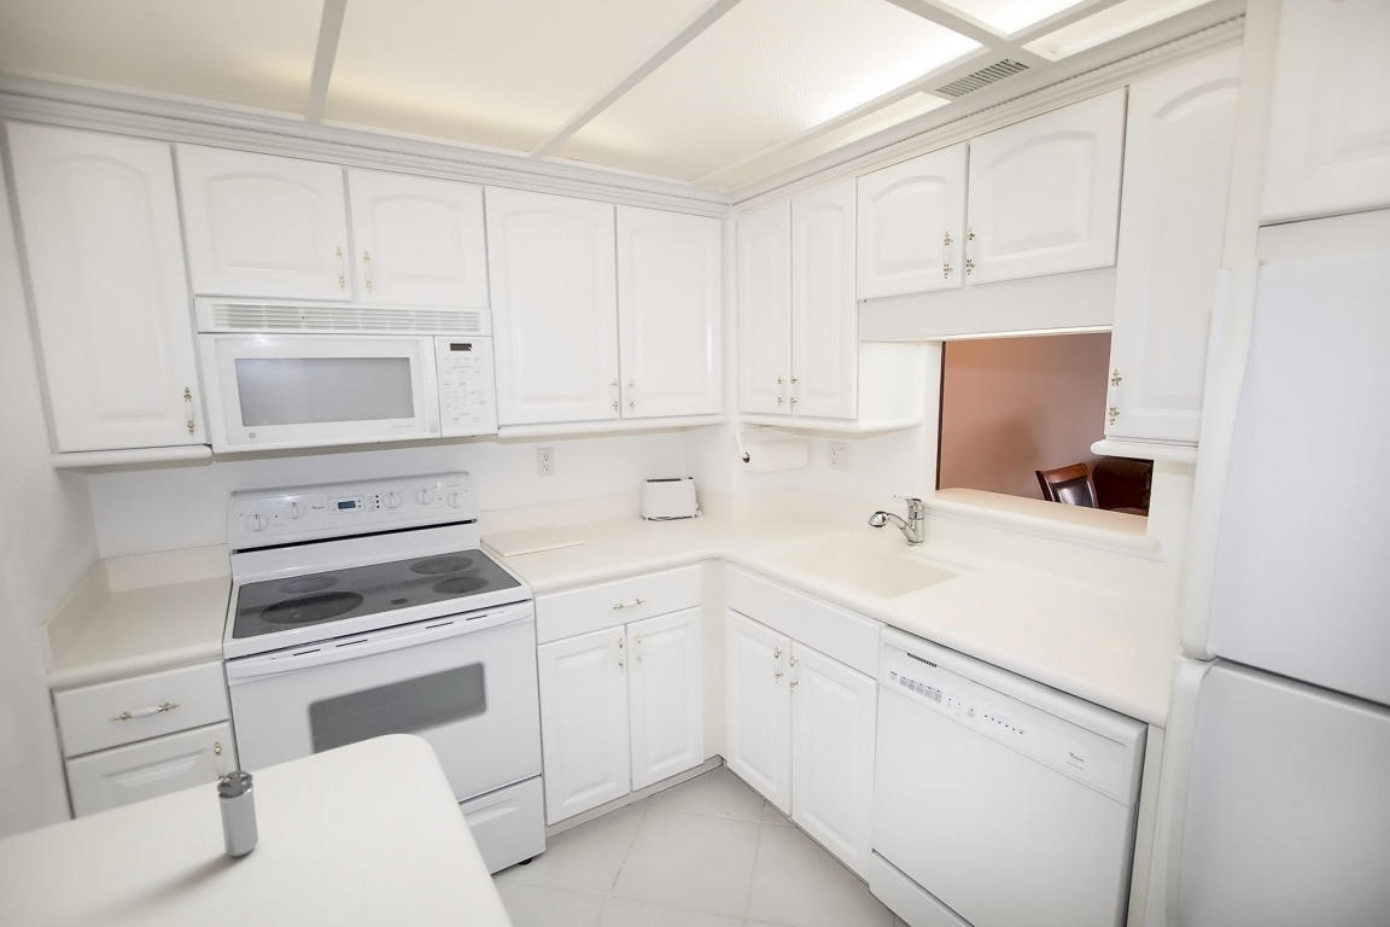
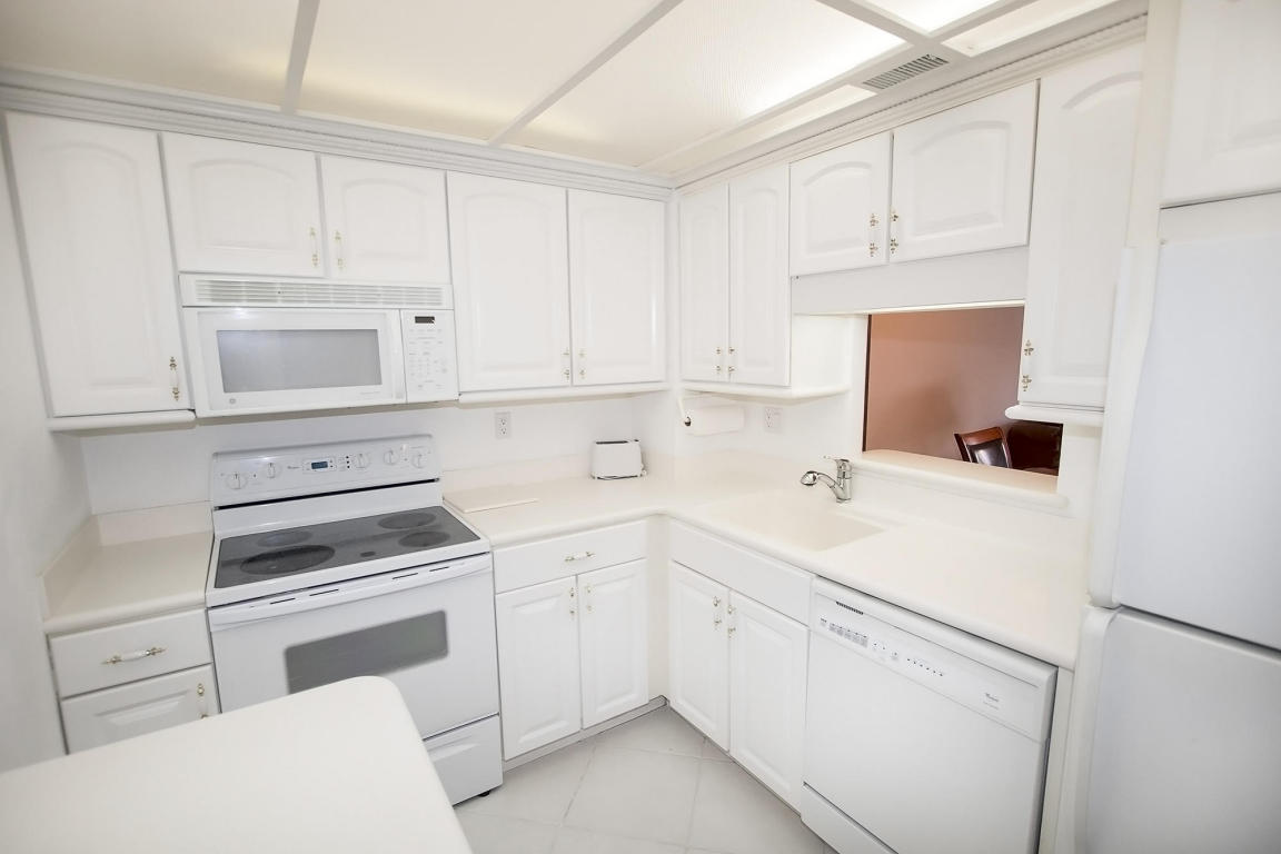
- shaker [216,769,259,858]
